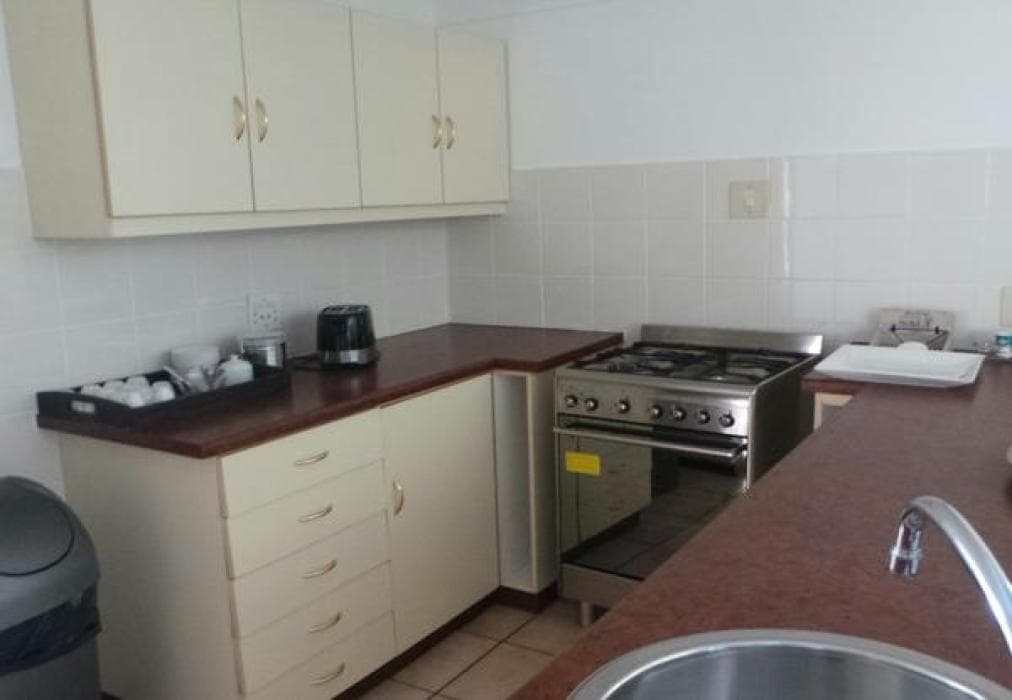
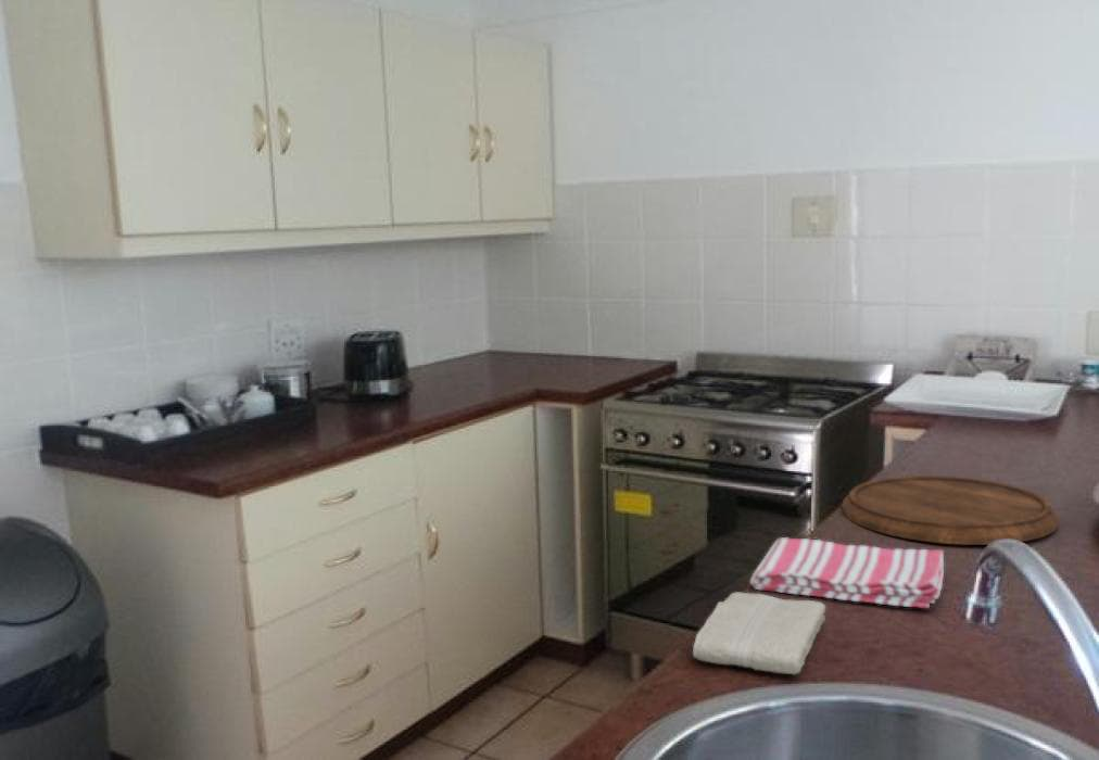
+ cutting board [841,474,1060,546]
+ dish towel [748,536,945,609]
+ washcloth [692,591,826,675]
